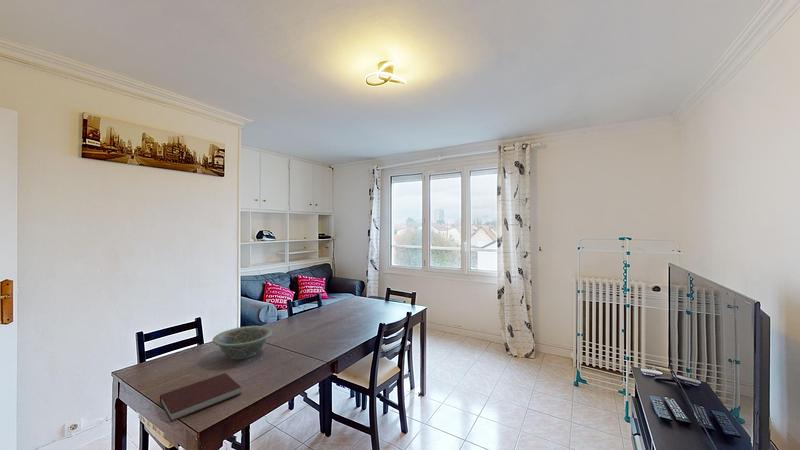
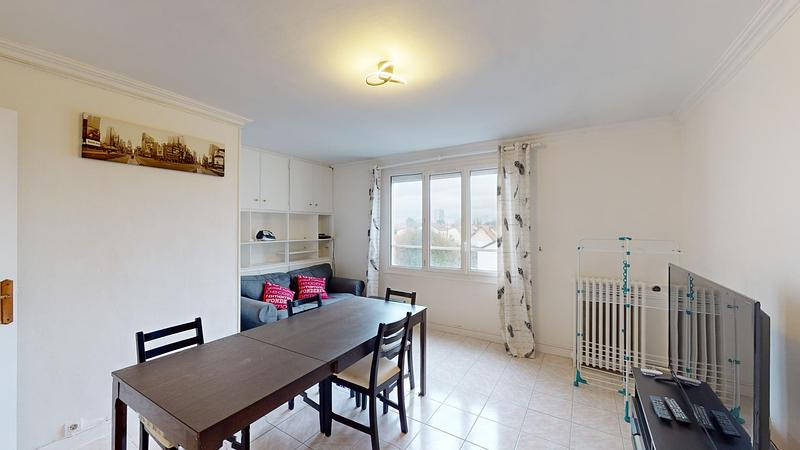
- notebook [159,372,242,423]
- decorative bowl [211,325,273,361]
